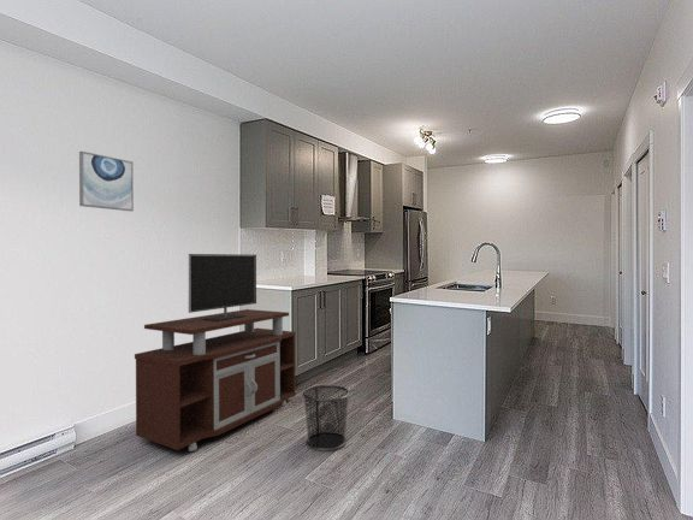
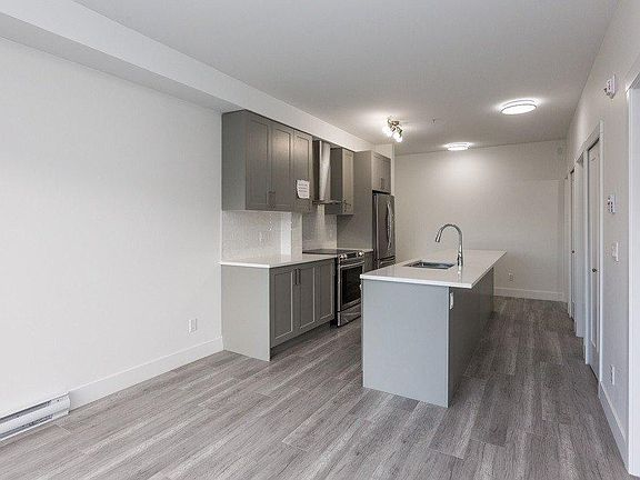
- waste bin [302,384,351,451]
- tv stand [134,253,297,453]
- wall art [78,150,135,213]
